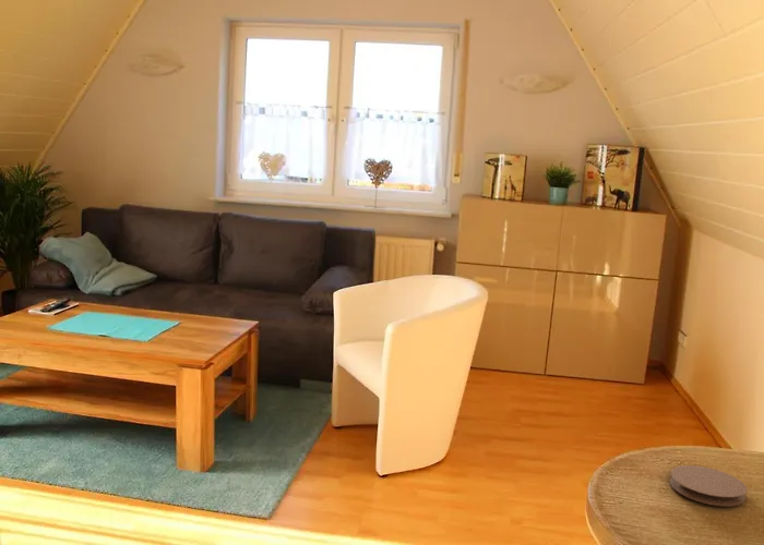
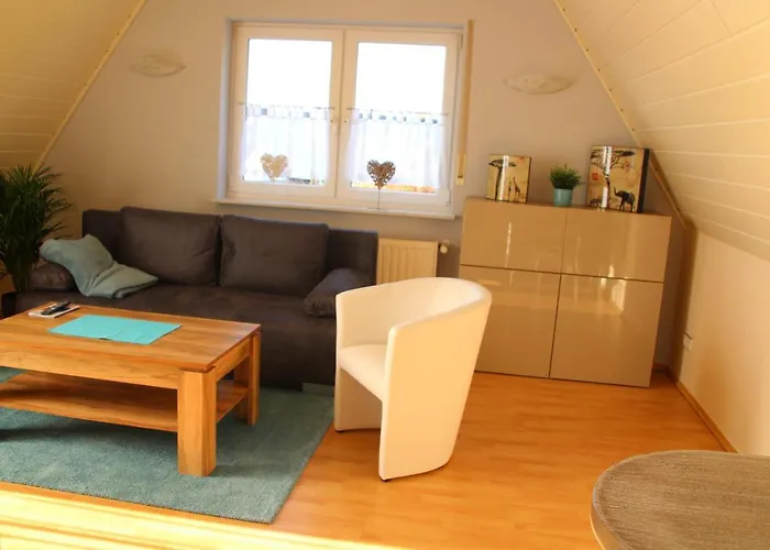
- coaster [669,464,748,507]
